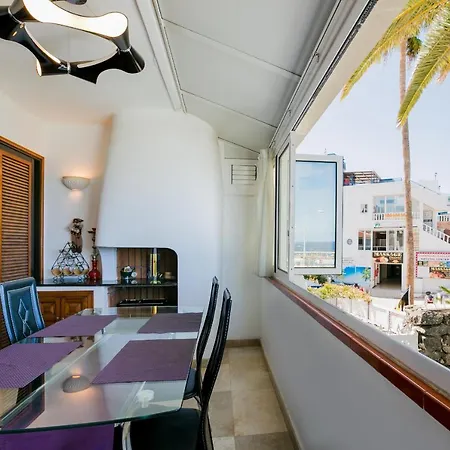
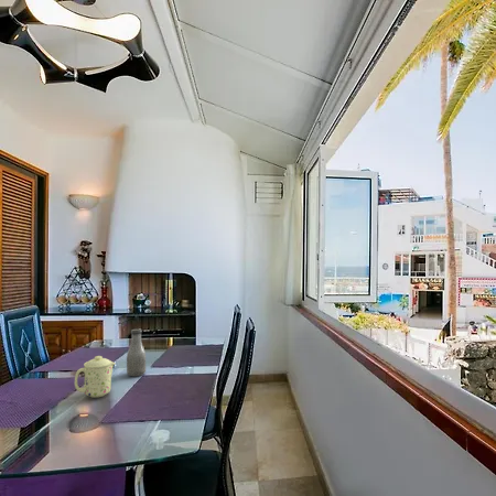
+ bottle [126,327,147,377]
+ mug [74,355,117,399]
